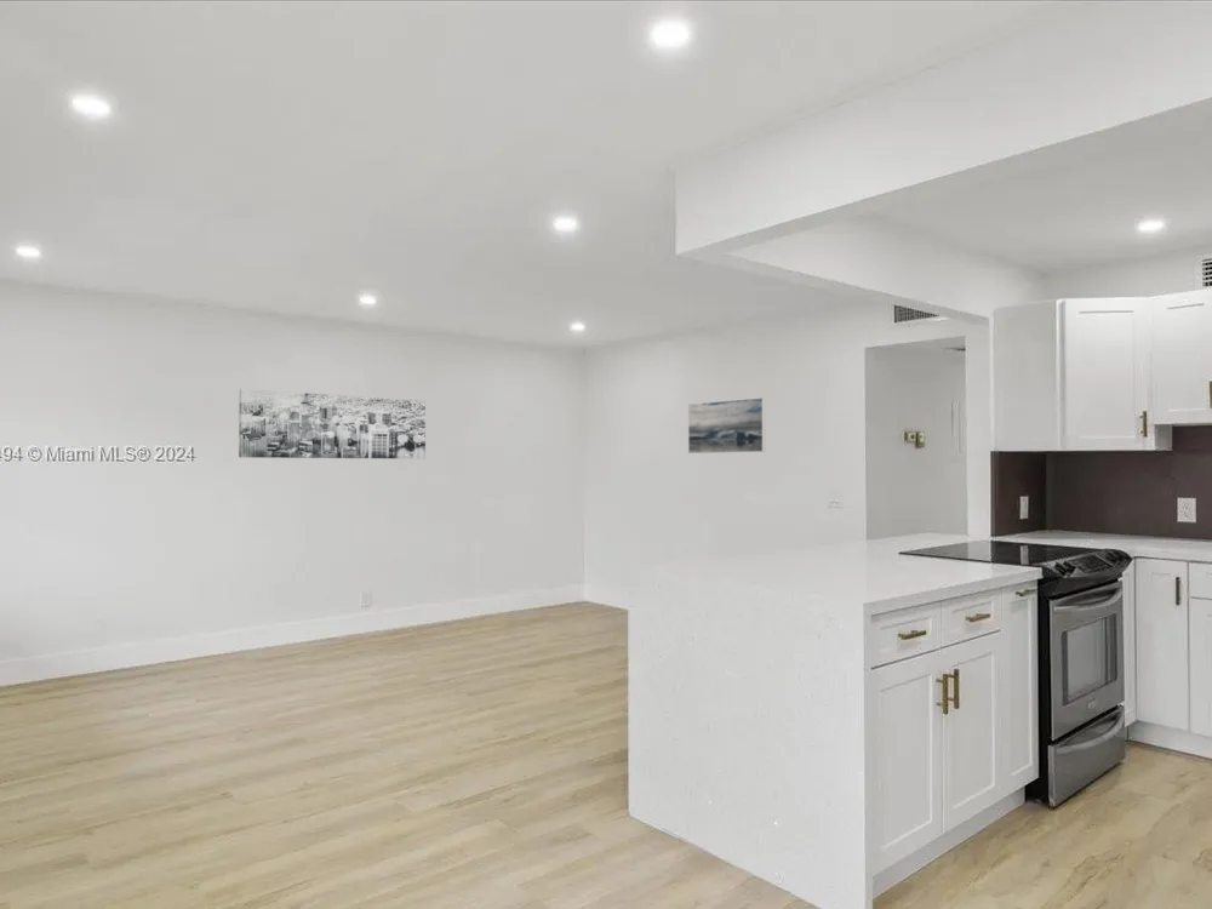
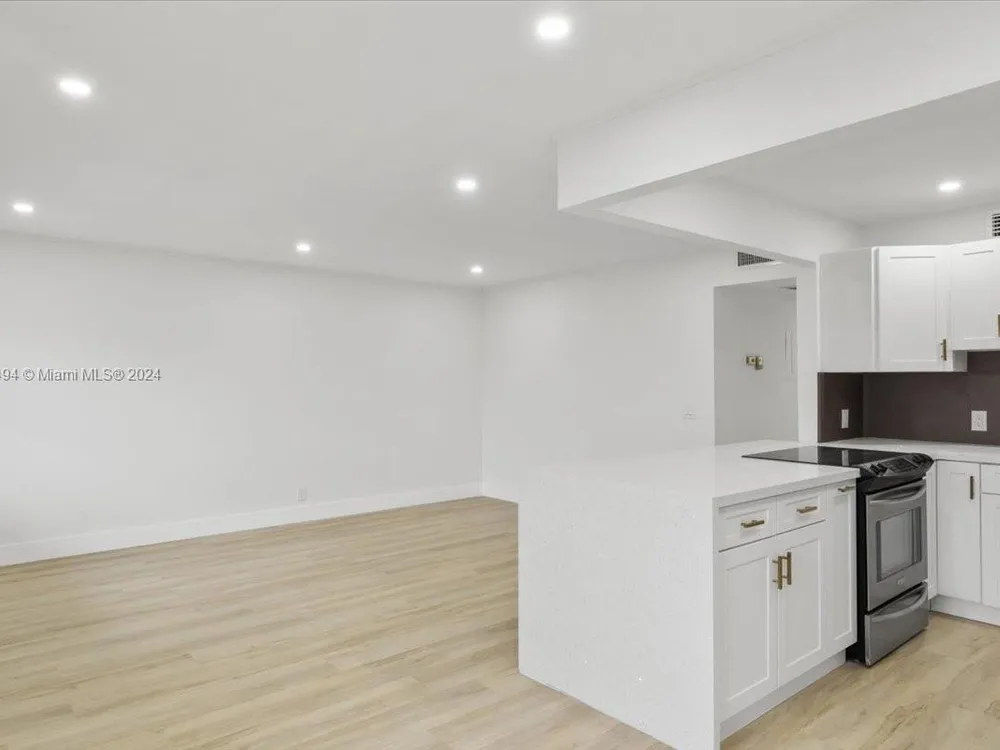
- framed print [687,396,766,454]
- wall art [238,388,427,461]
